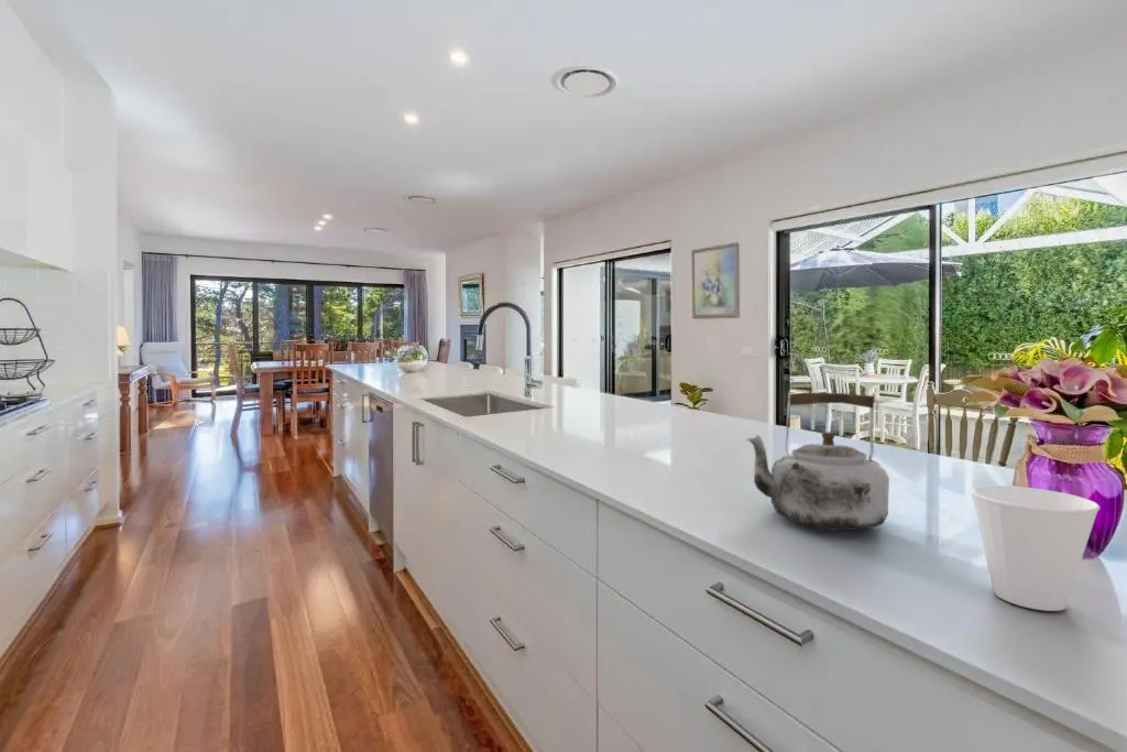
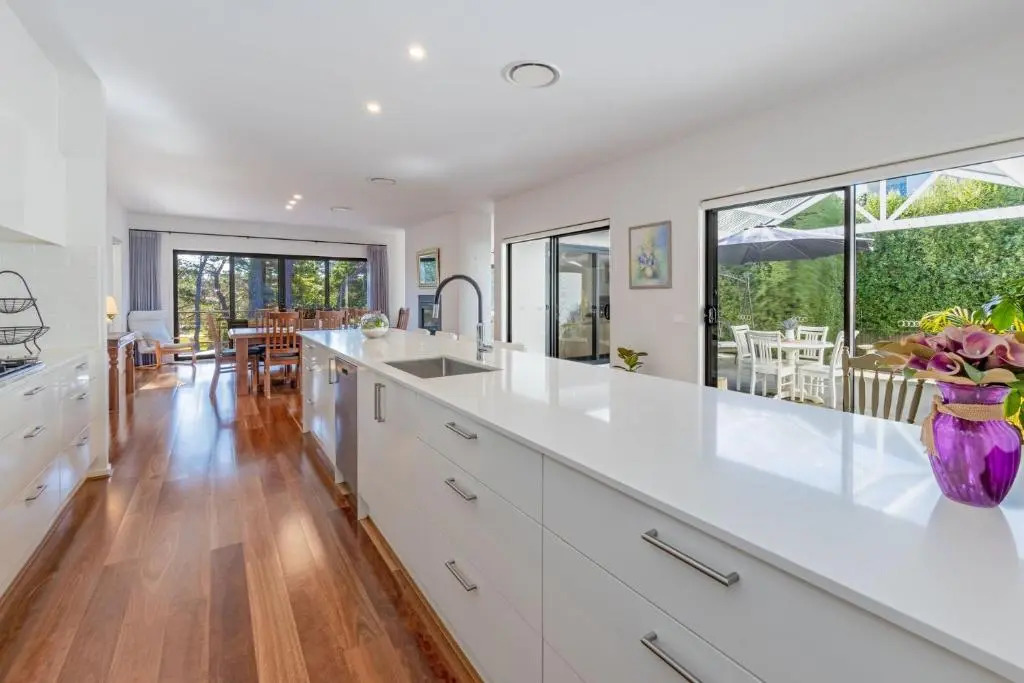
- cup [970,484,1101,612]
- kettle [745,390,890,532]
